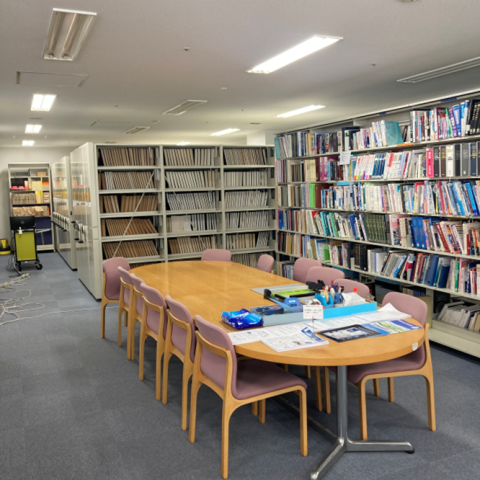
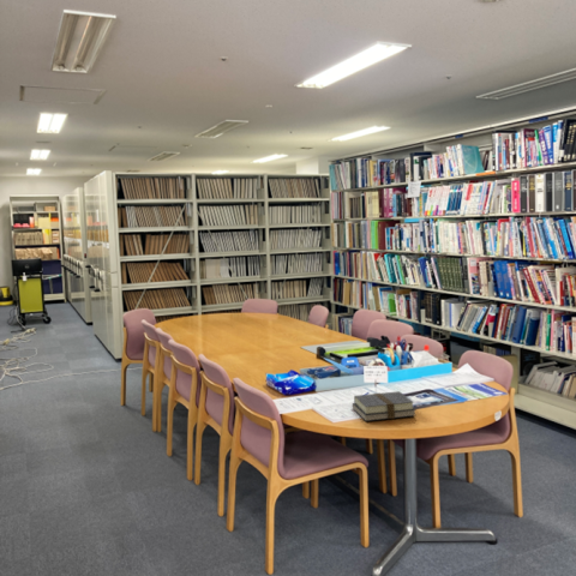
+ book [352,390,418,422]
